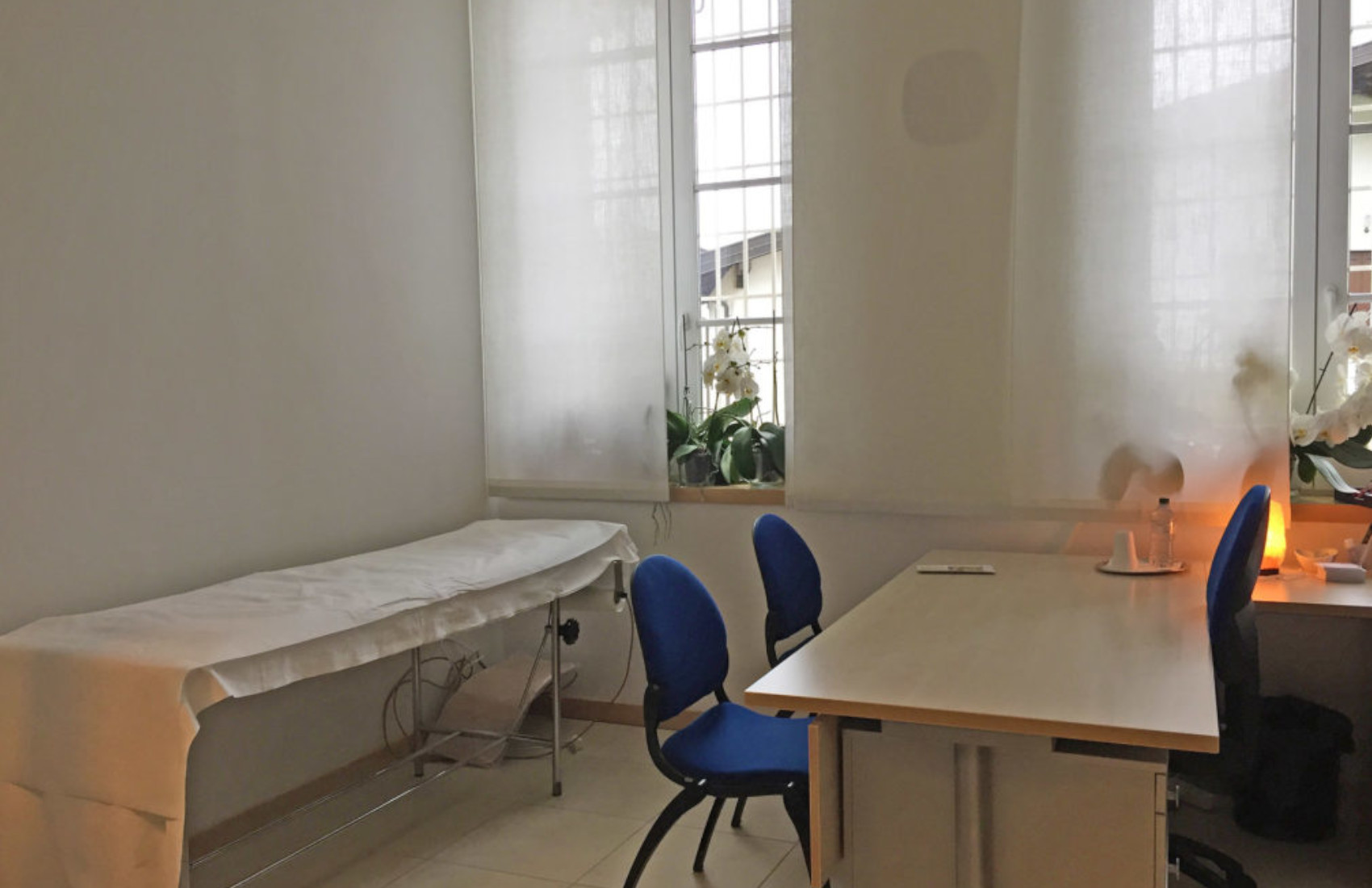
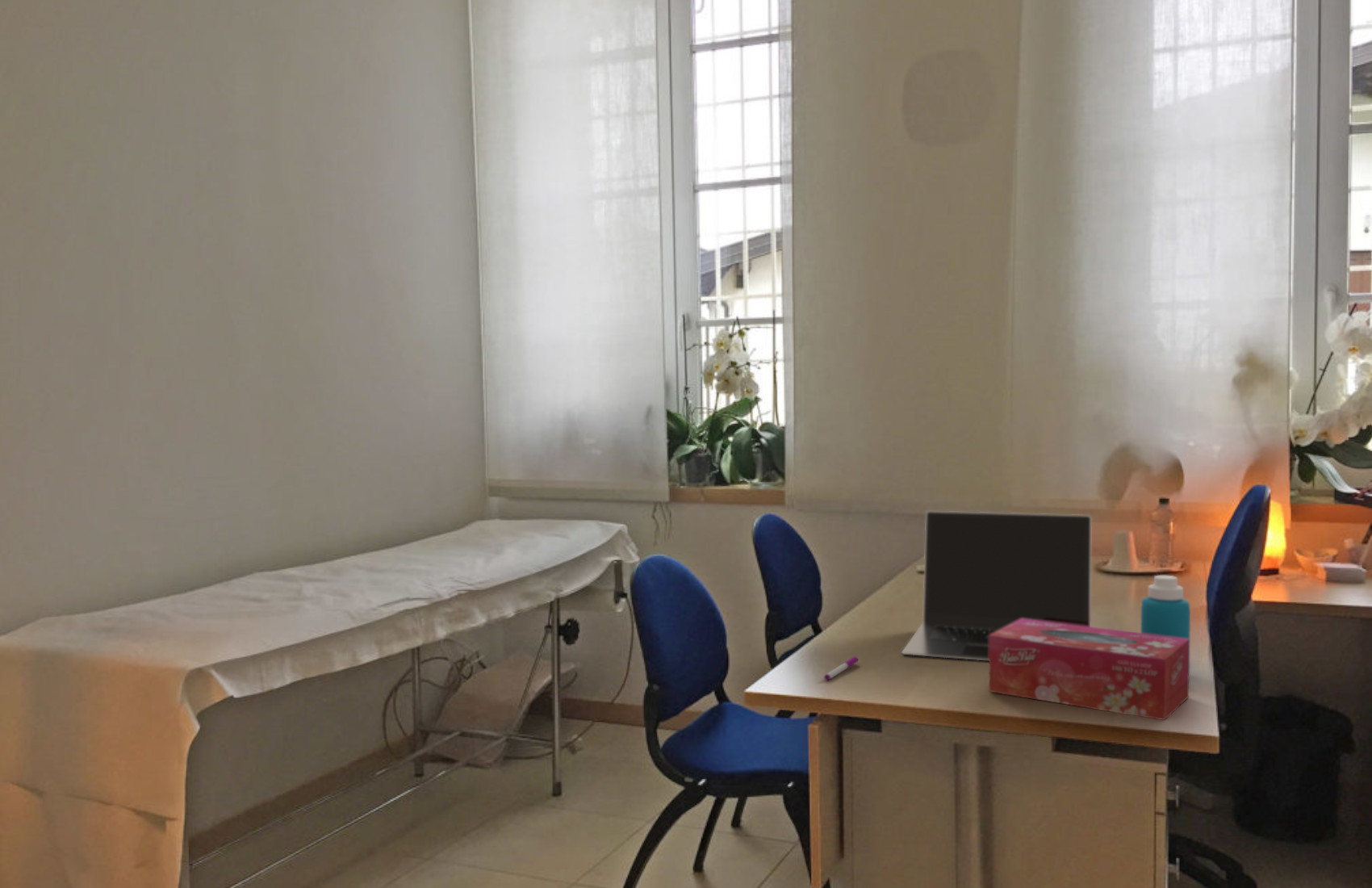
+ laptop [901,510,1093,662]
+ bottle [1140,575,1191,674]
+ pen [823,656,859,681]
+ tissue box [989,618,1190,721]
